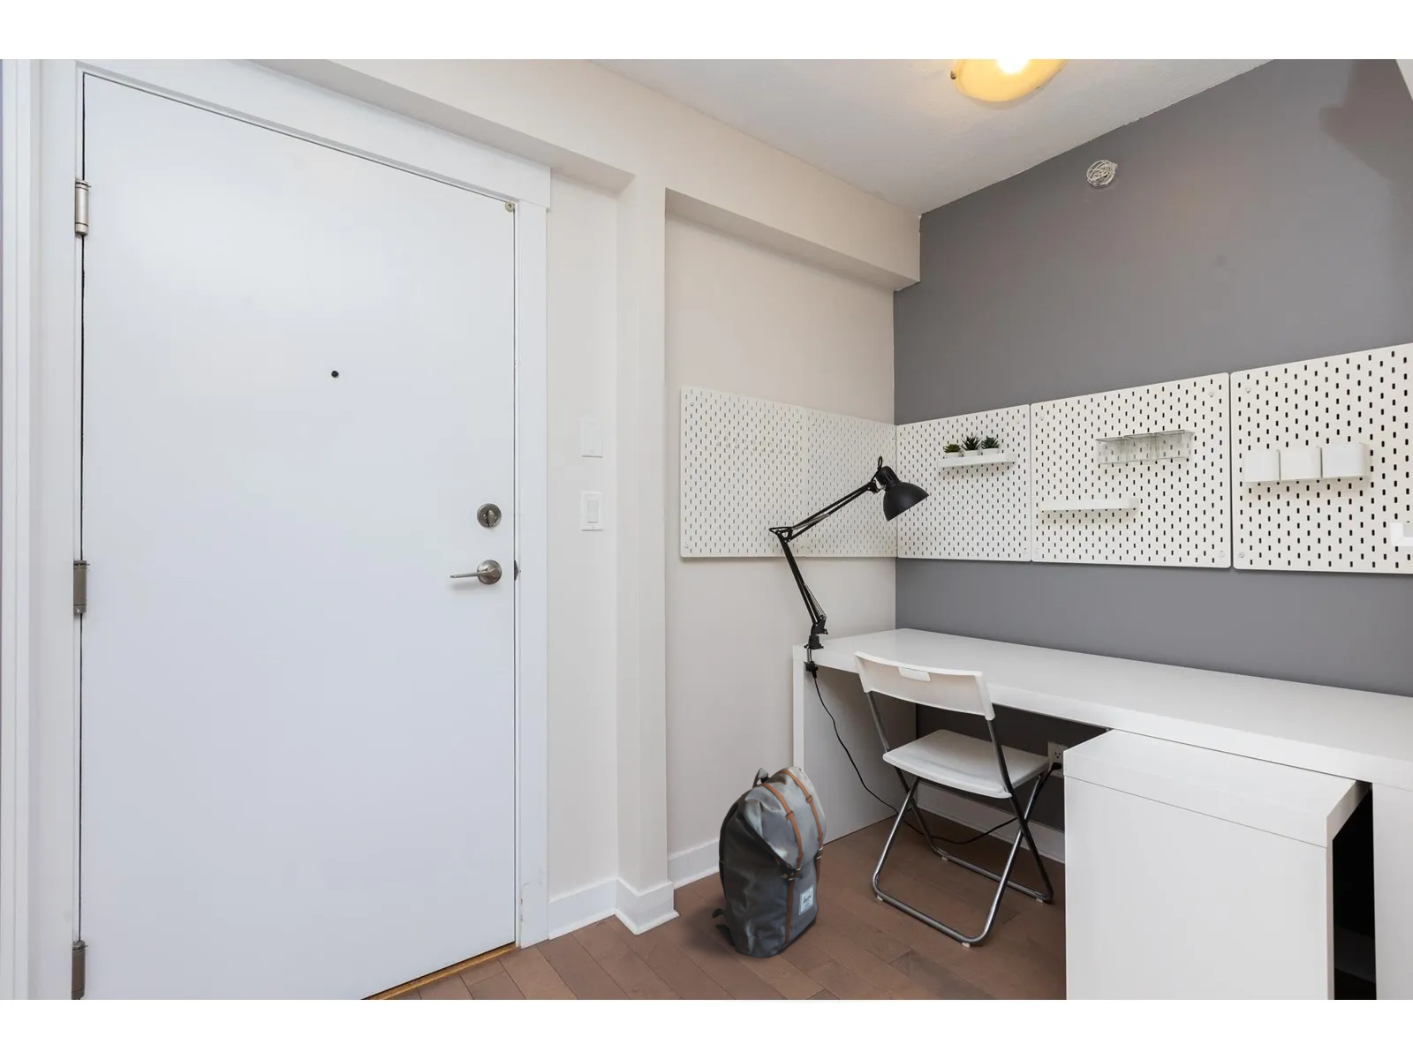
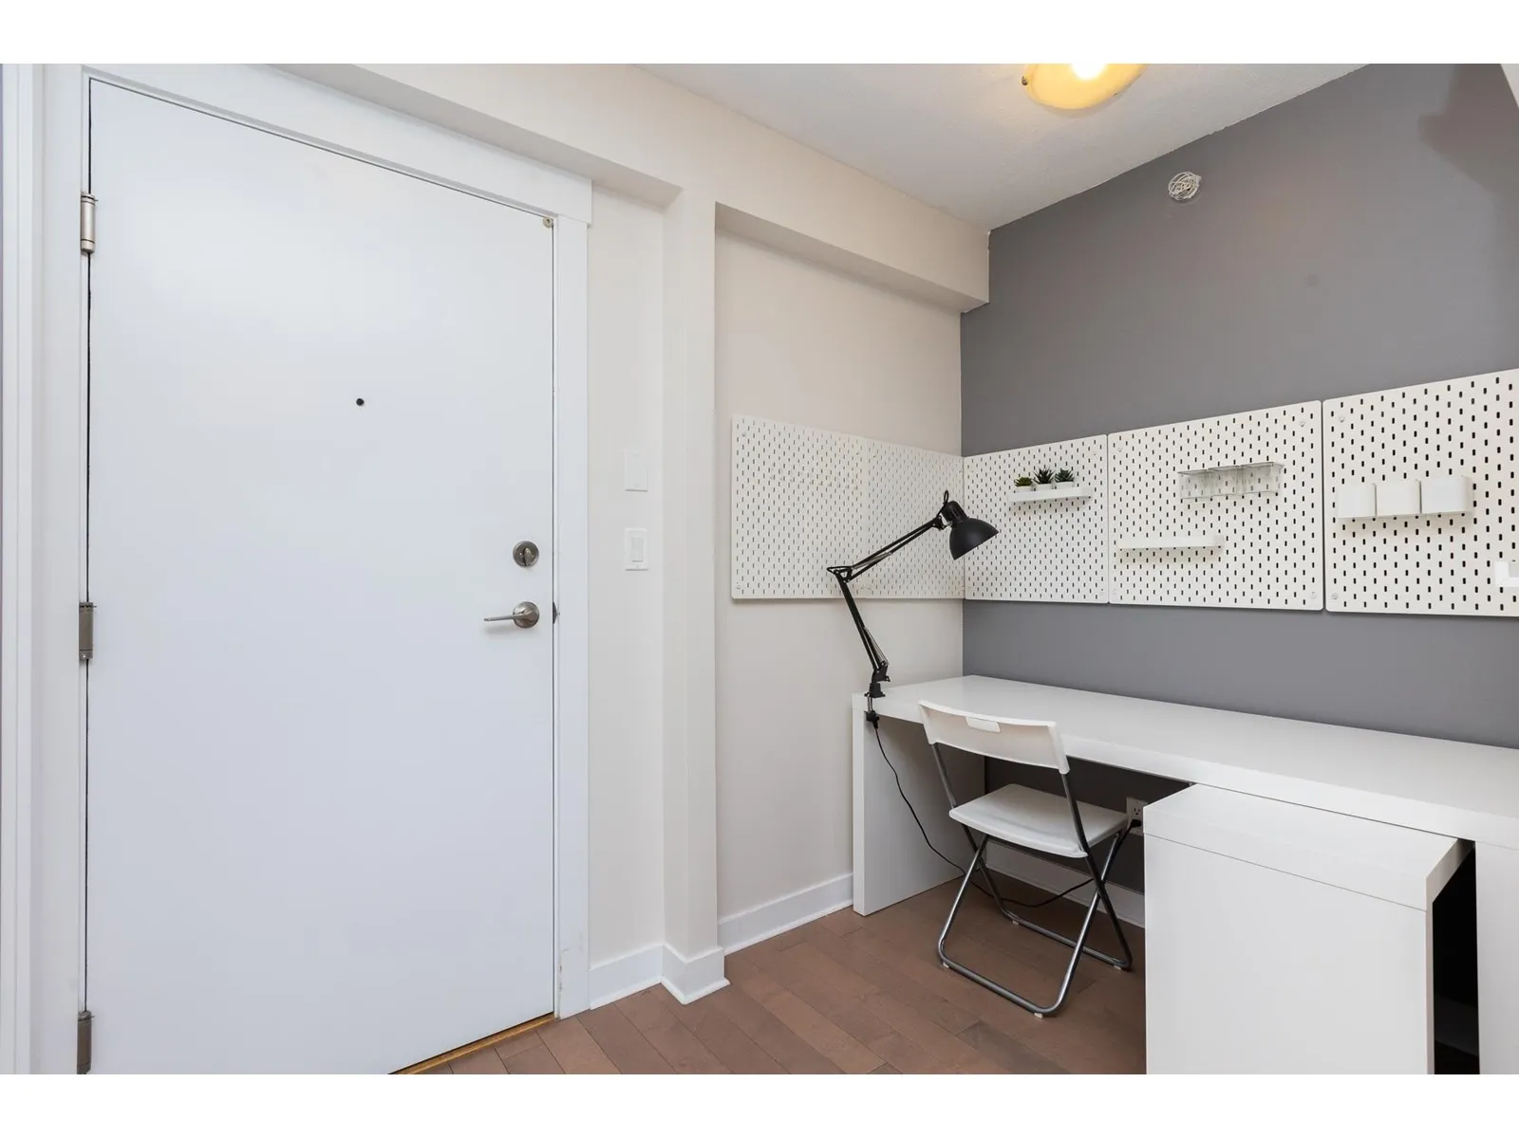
- backpack [711,766,828,959]
